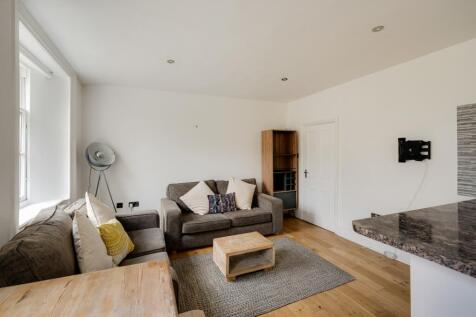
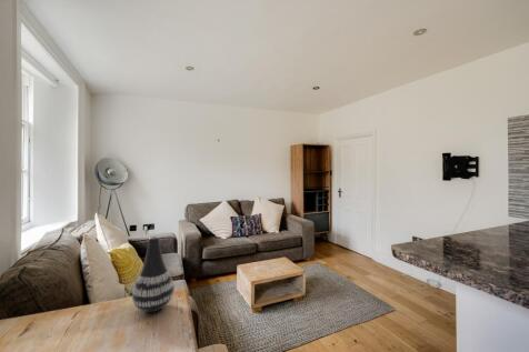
+ vase [131,235,176,313]
